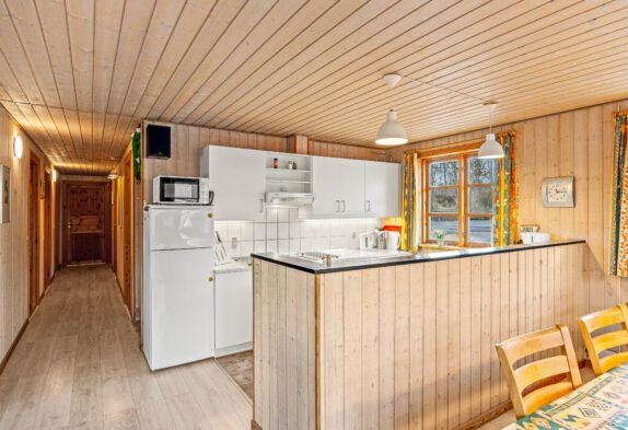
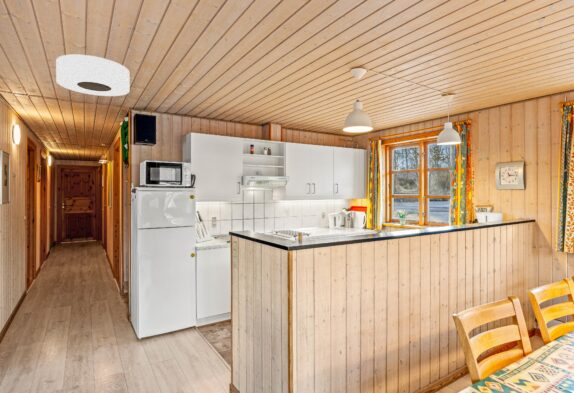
+ ceiling light [55,54,131,97]
